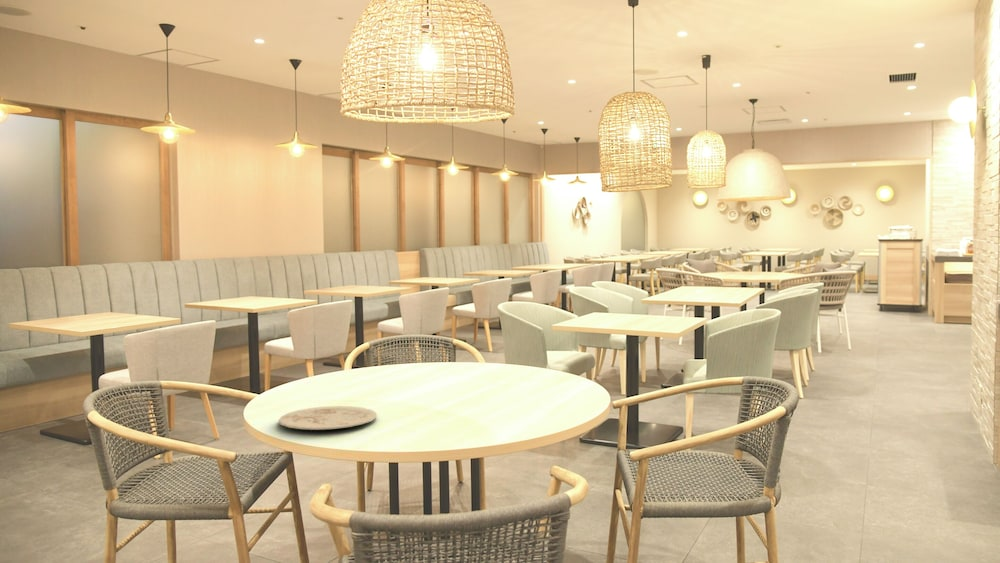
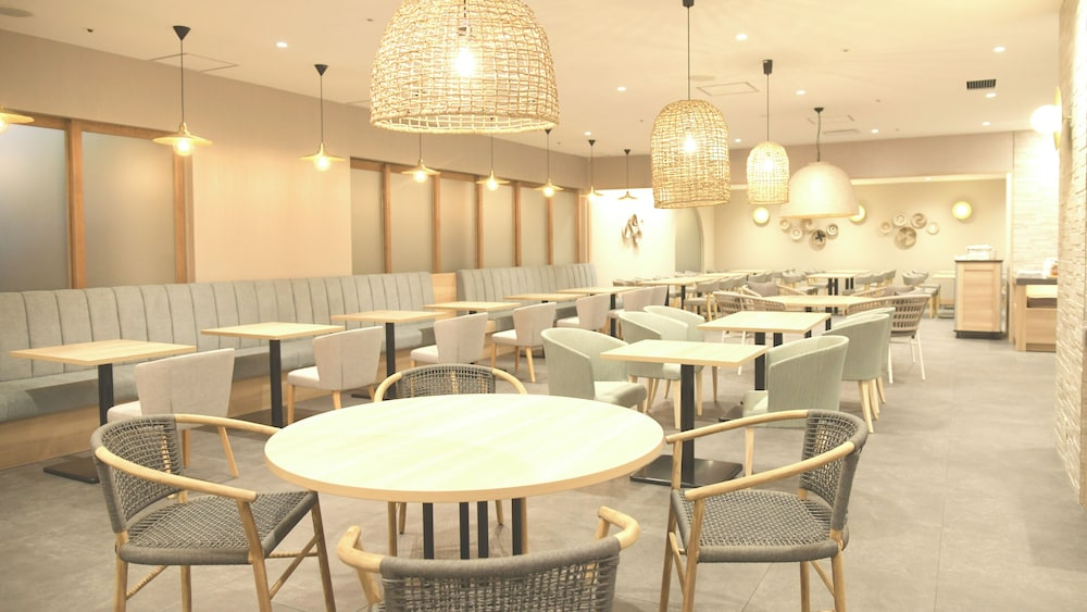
- plate [277,405,378,431]
